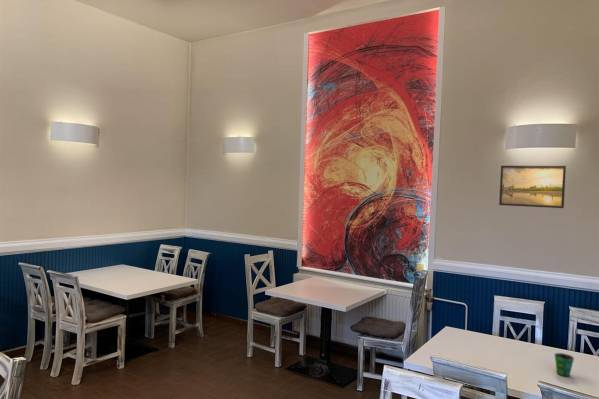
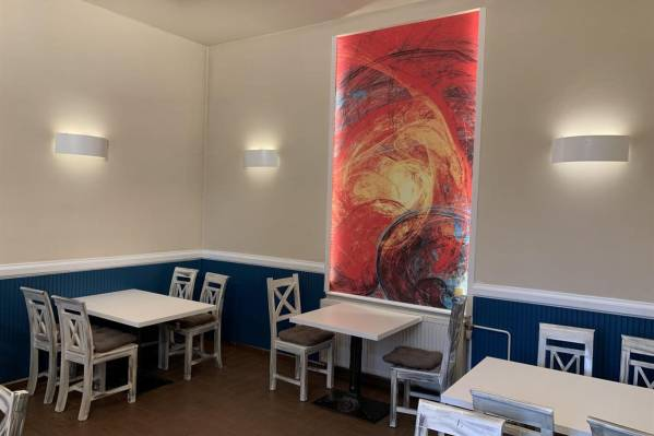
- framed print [498,165,567,209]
- cup [554,352,575,377]
